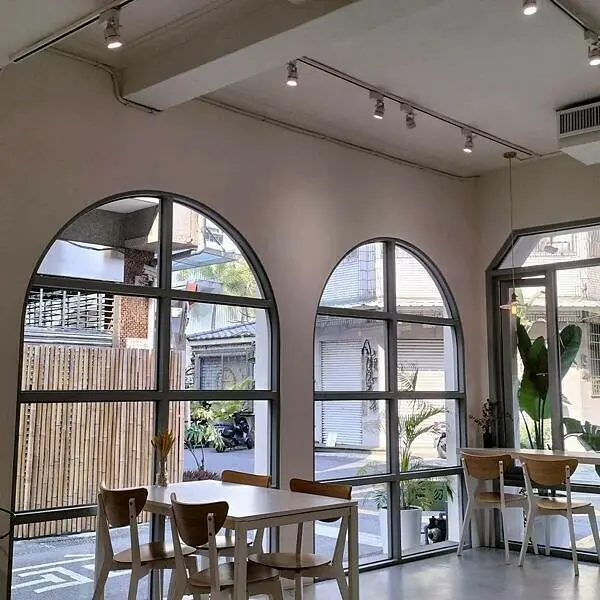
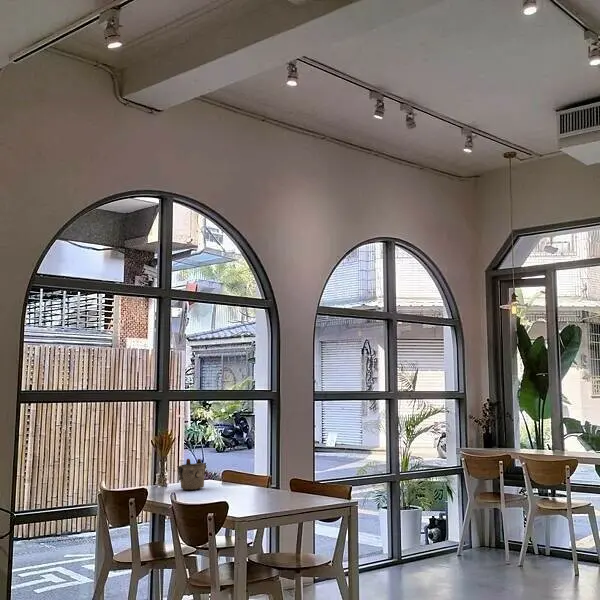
+ teapot [176,458,208,491]
